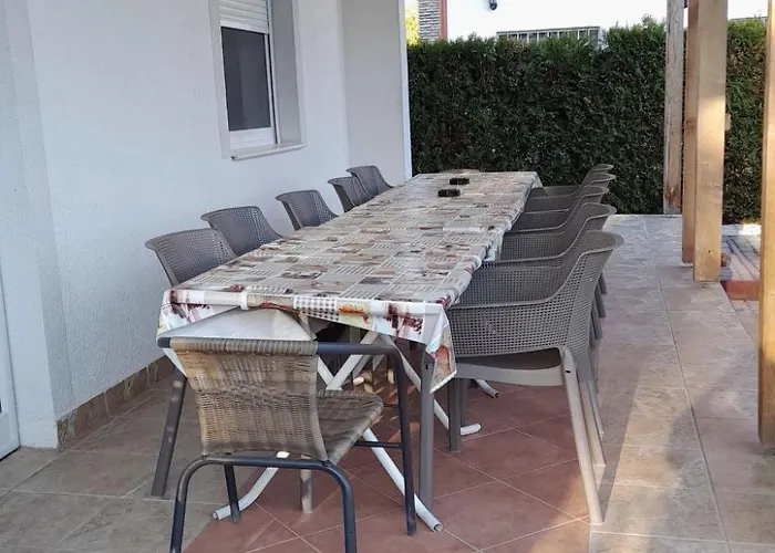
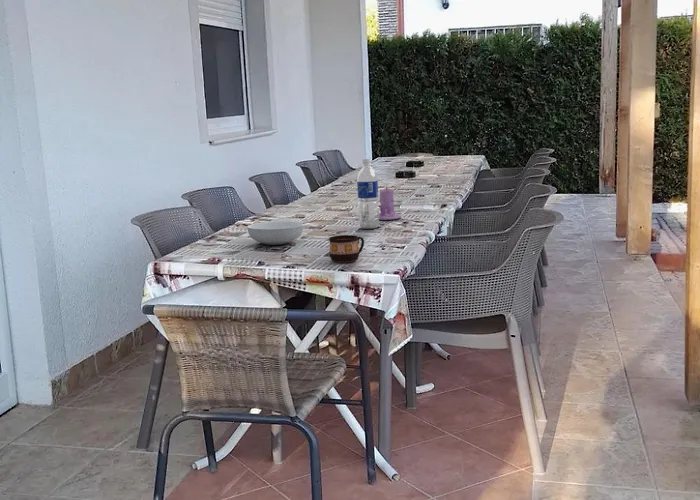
+ serving bowl [246,220,304,246]
+ candle [378,185,403,221]
+ cup [328,234,365,263]
+ water bottle [356,158,380,230]
